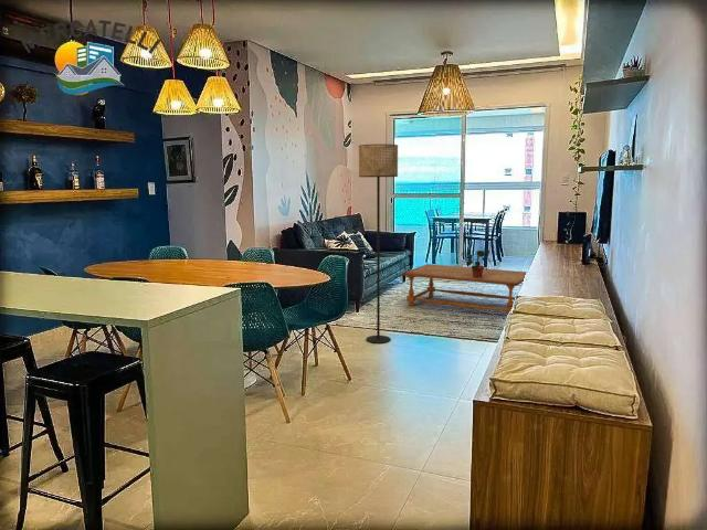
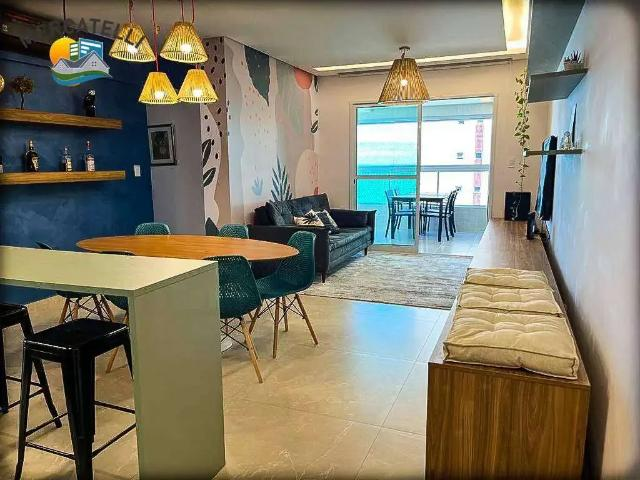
- coffee table [401,263,528,318]
- floor lamp [358,144,399,344]
- potted plant [461,241,492,277]
